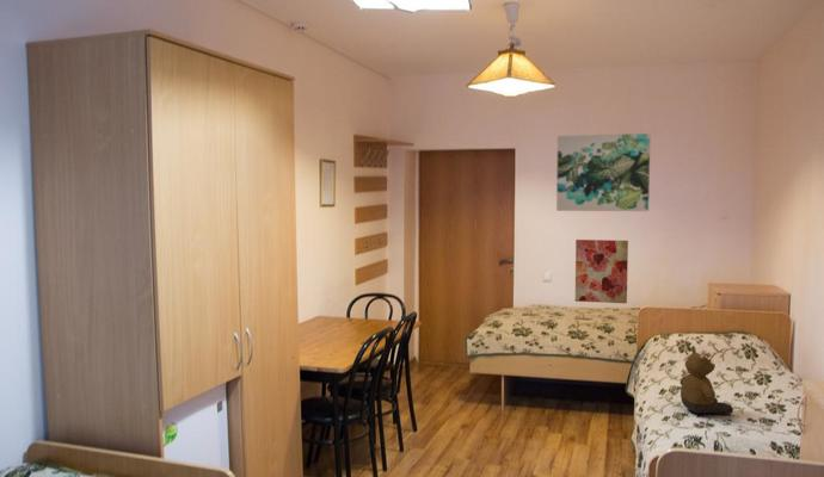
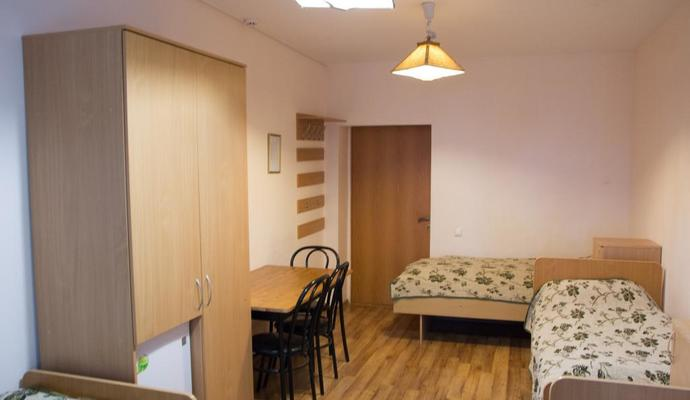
- wall art [574,238,629,304]
- bear [678,345,734,416]
- wall art [555,132,651,212]
